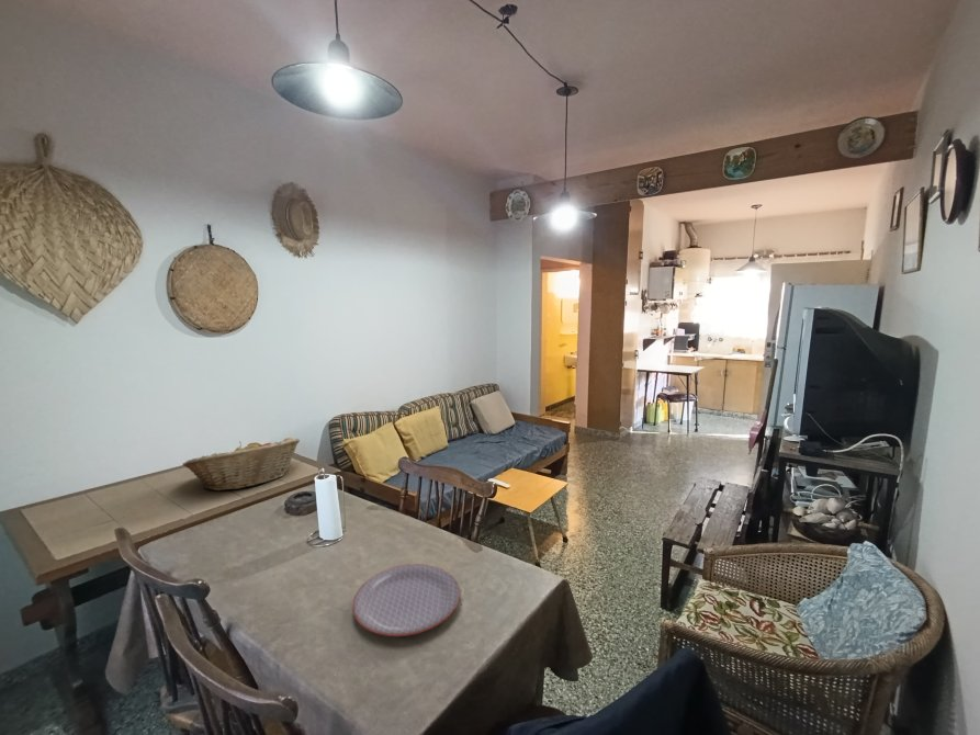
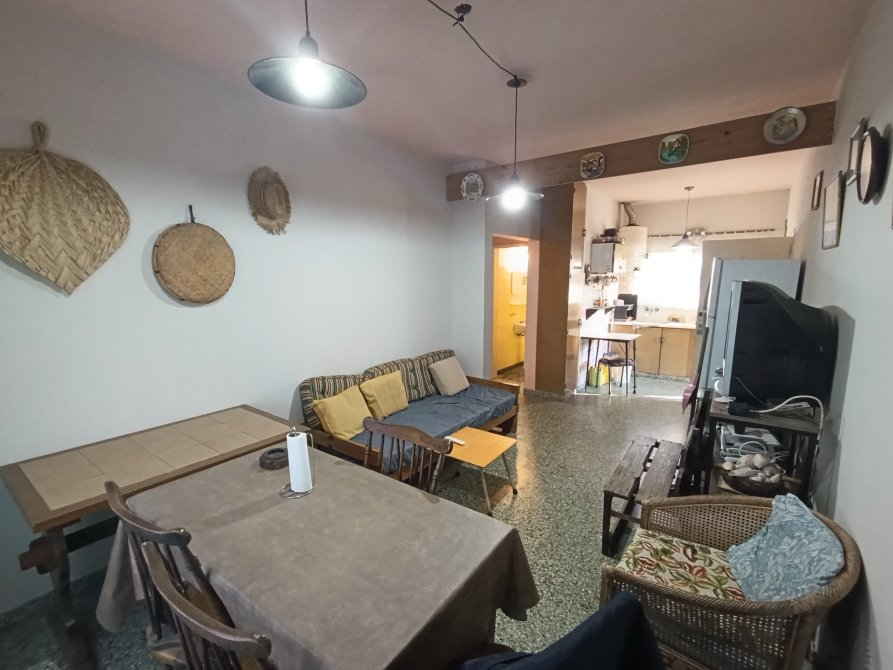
- fruit basket [181,437,301,491]
- plate [351,563,461,637]
